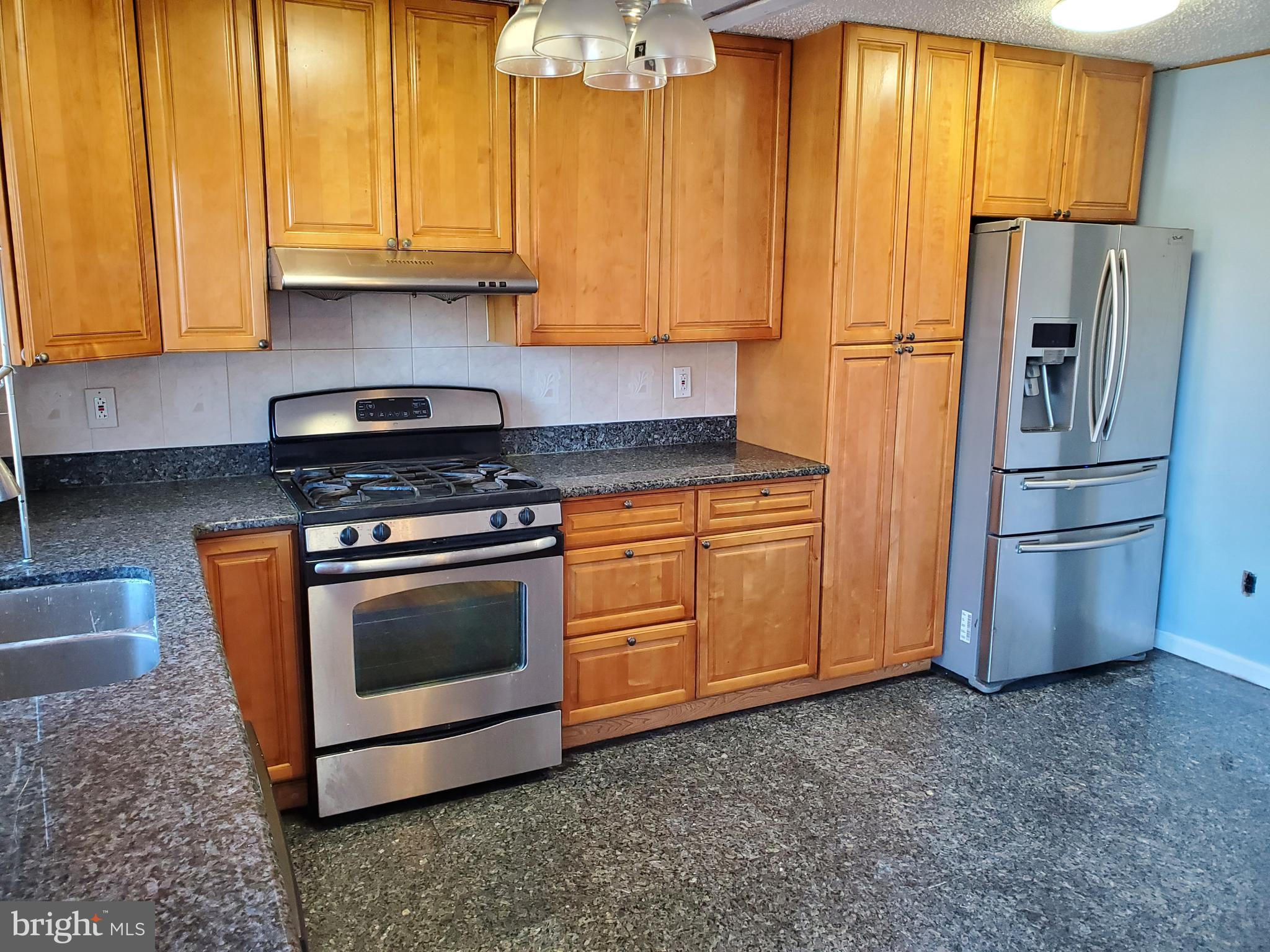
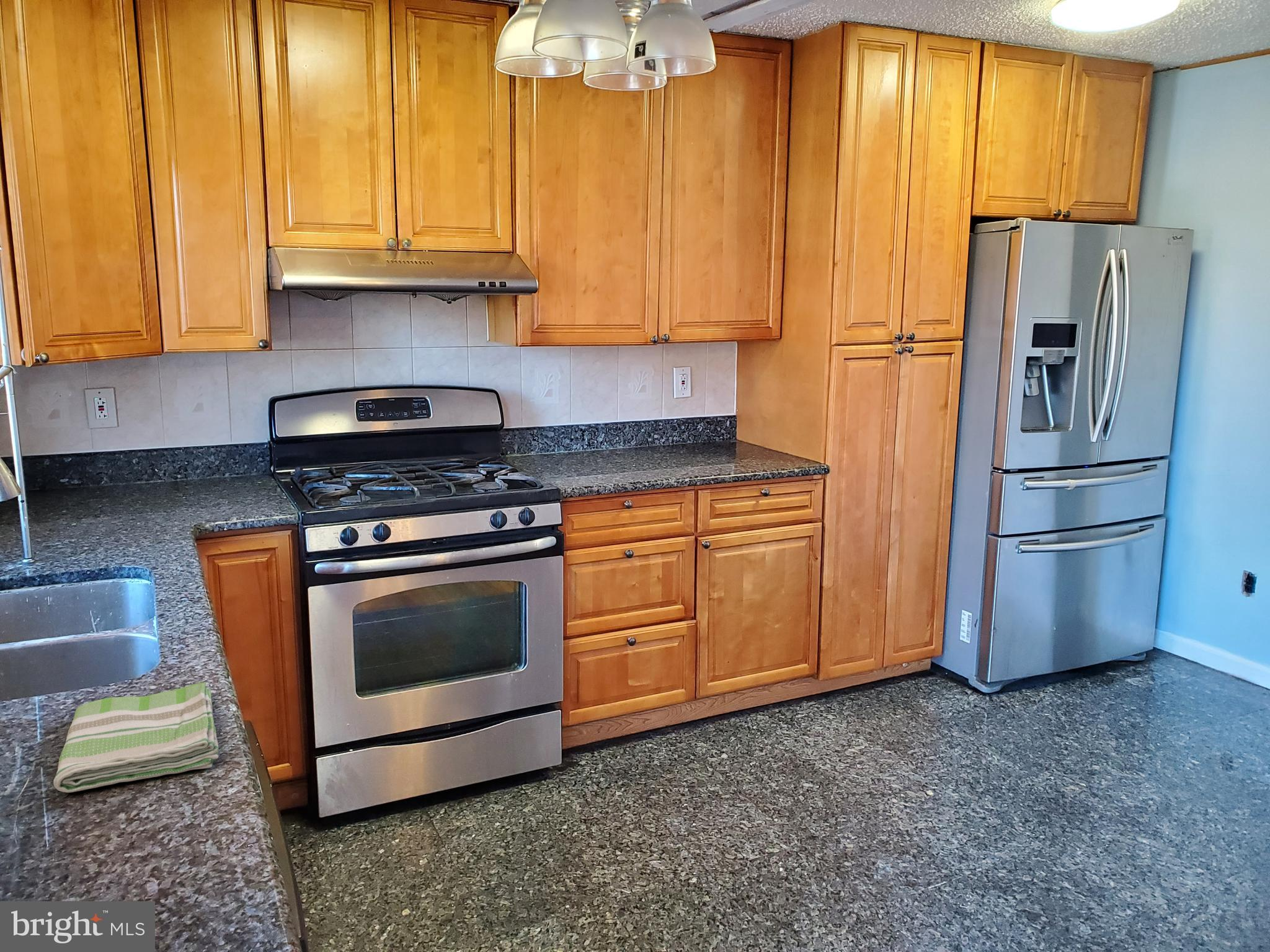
+ dish towel [53,682,220,793]
